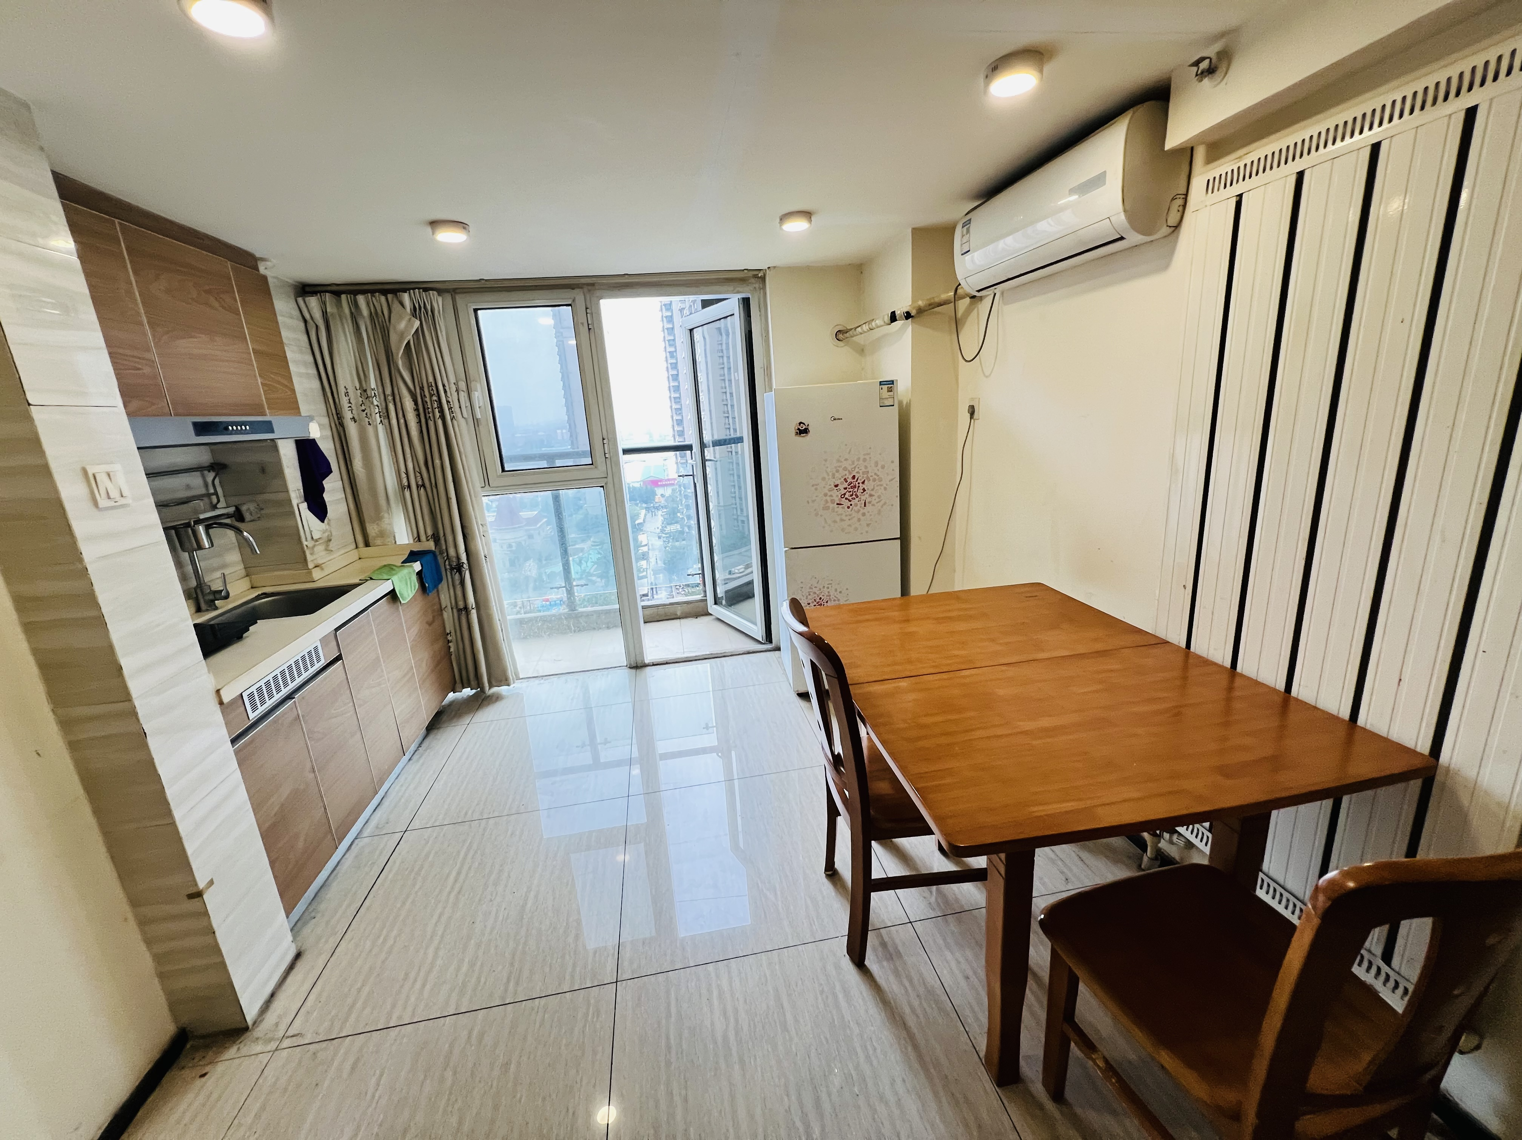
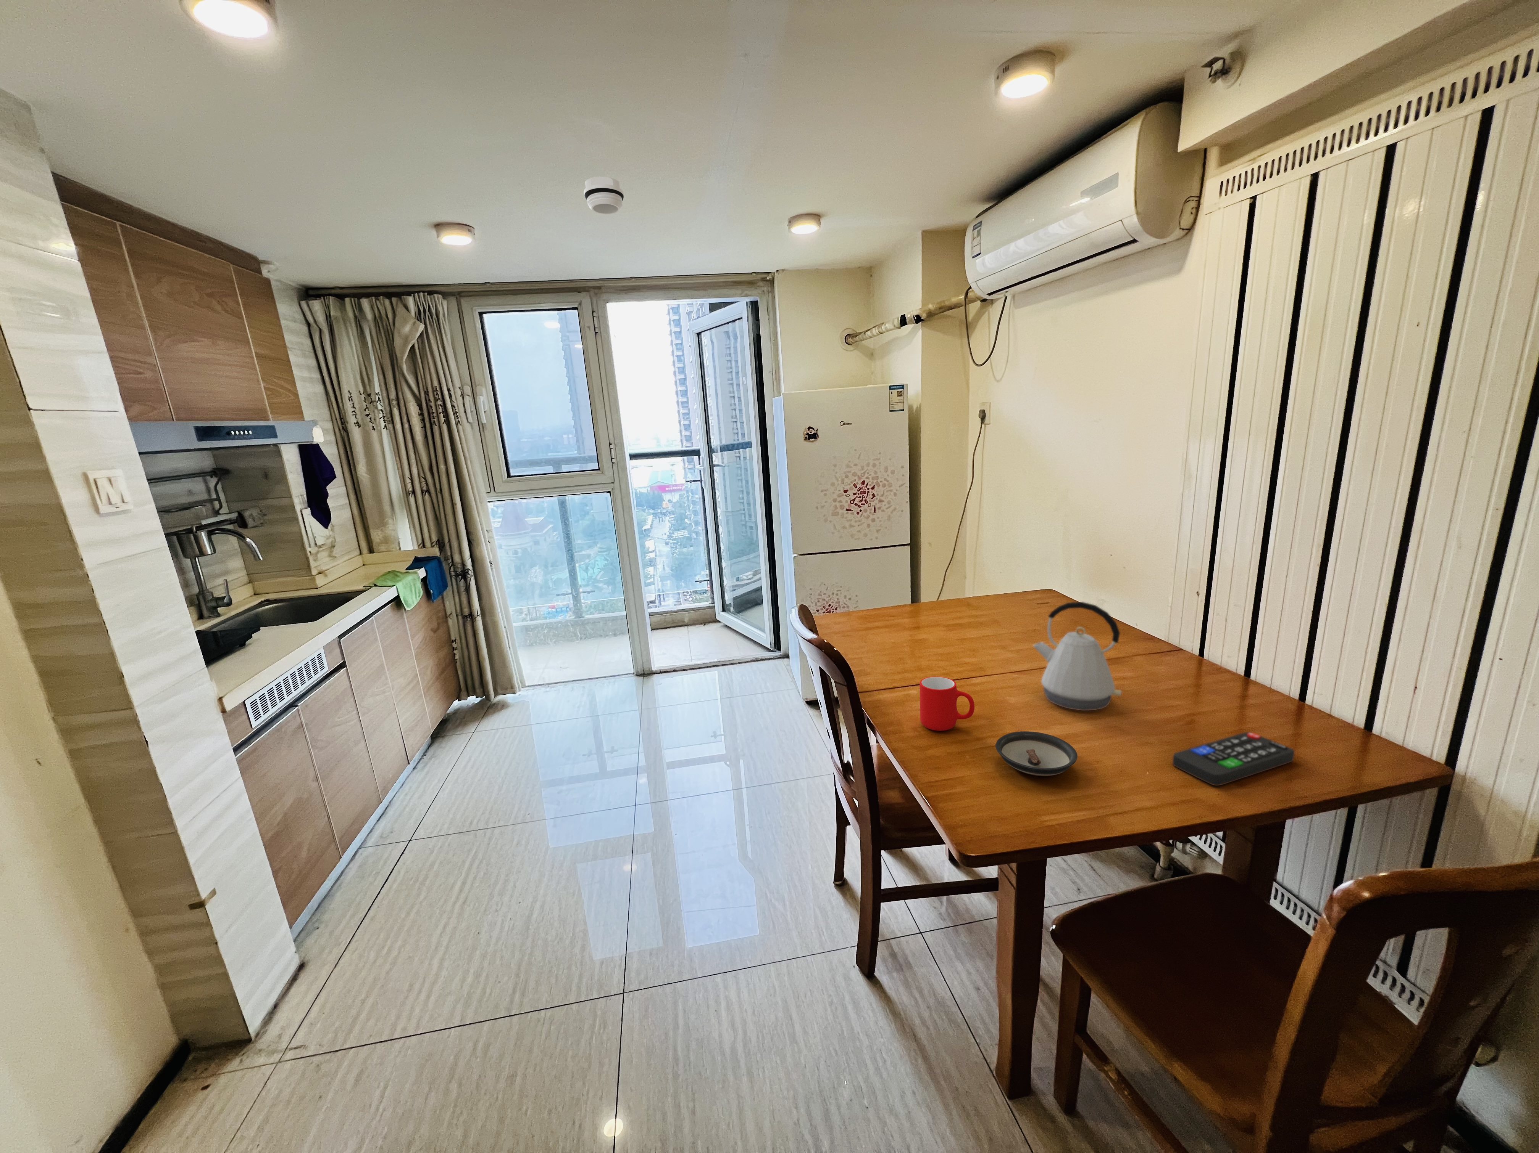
+ remote control [1172,732,1294,786]
+ kettle [1032,601,1122,711]
+ smoke detector [583,176,624,214]
+ cup [919,676,974,732]
+ saucer [995,730,1079,776]
